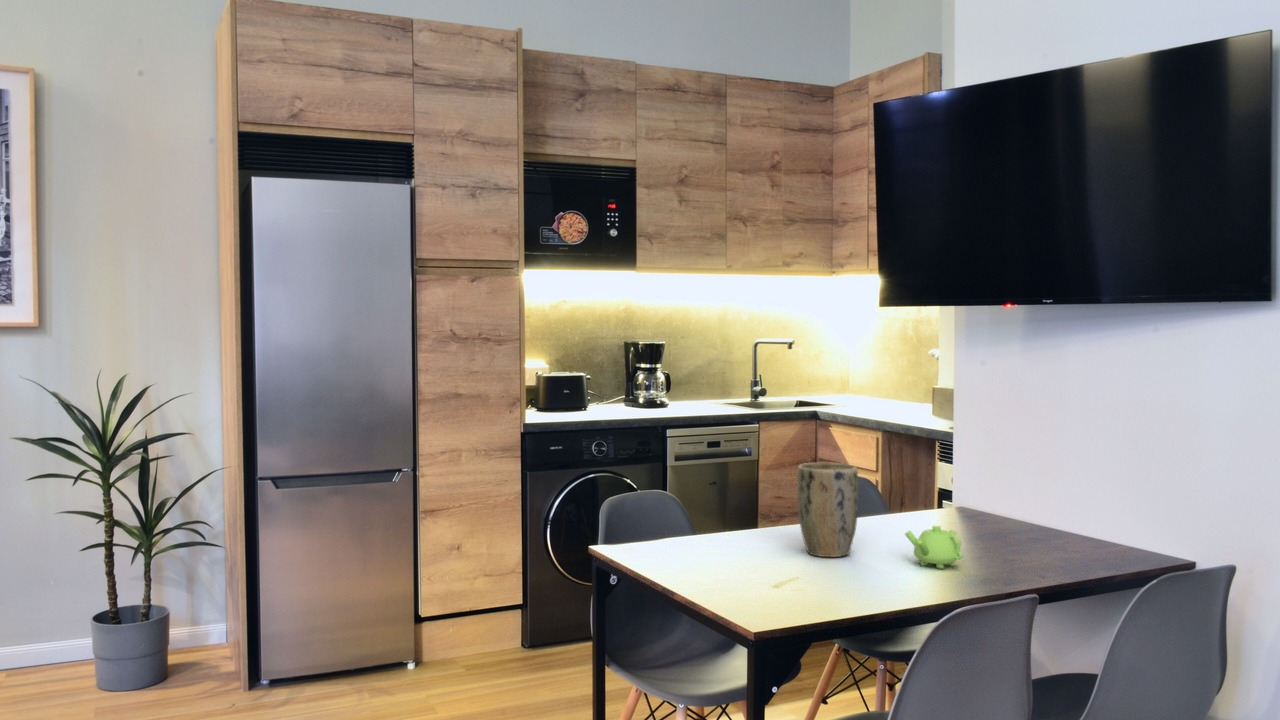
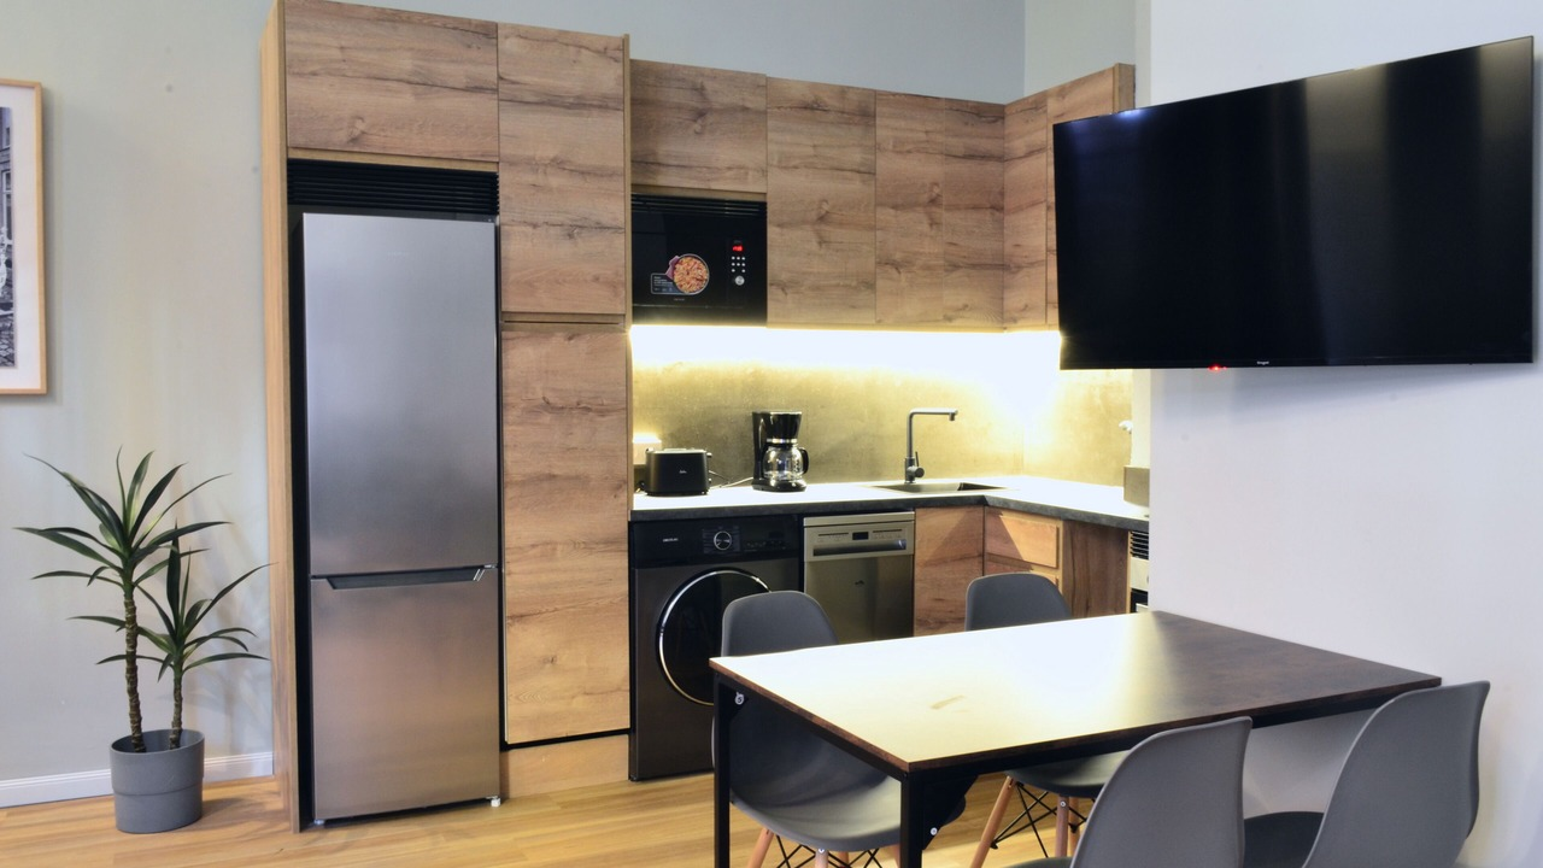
- plant pot [796,462,859,558]
- teapot [904,525,964,570]
